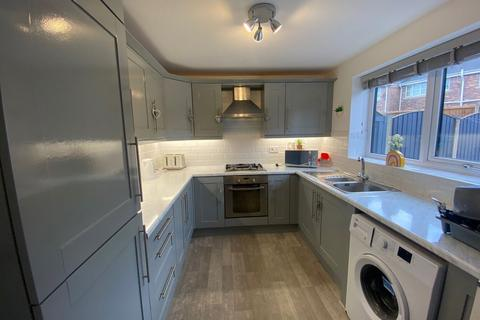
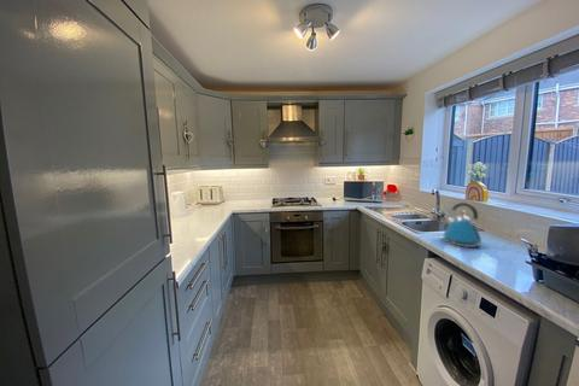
+ kettle [441,201,485,248]
